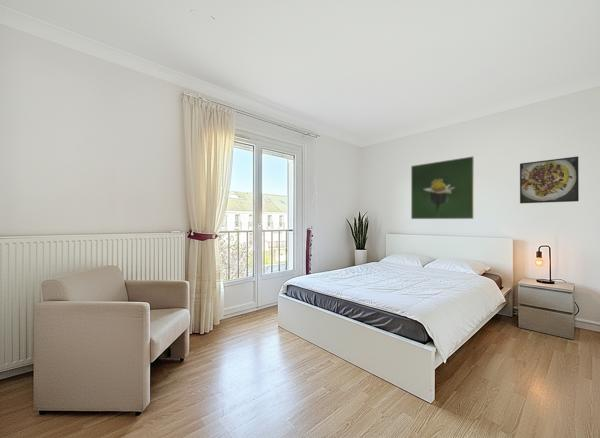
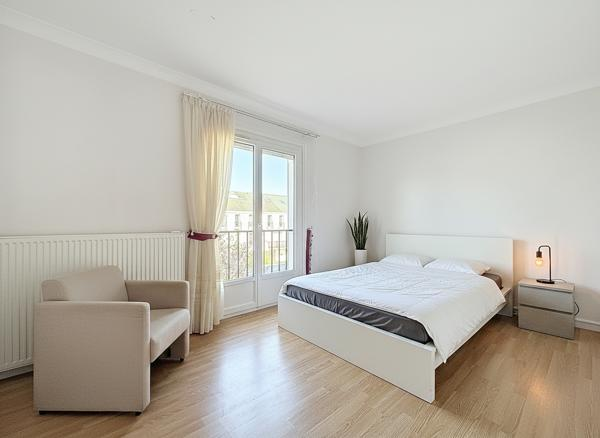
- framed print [410,155,475,220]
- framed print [519,155,580,204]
